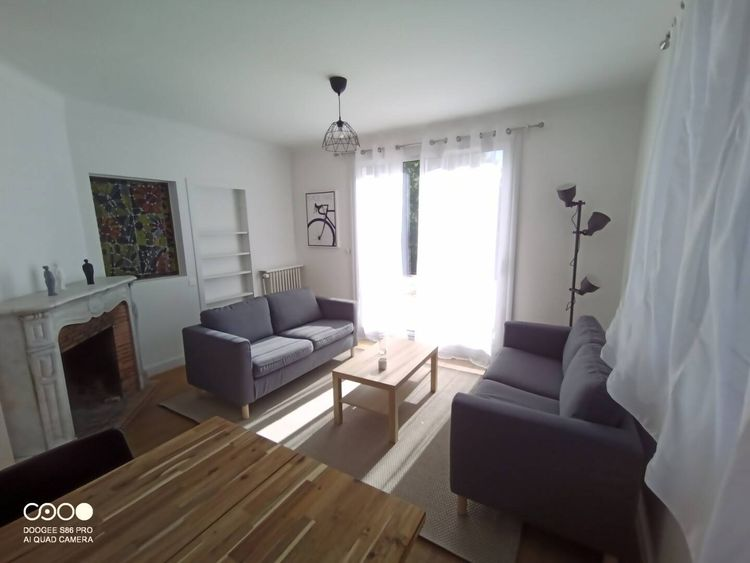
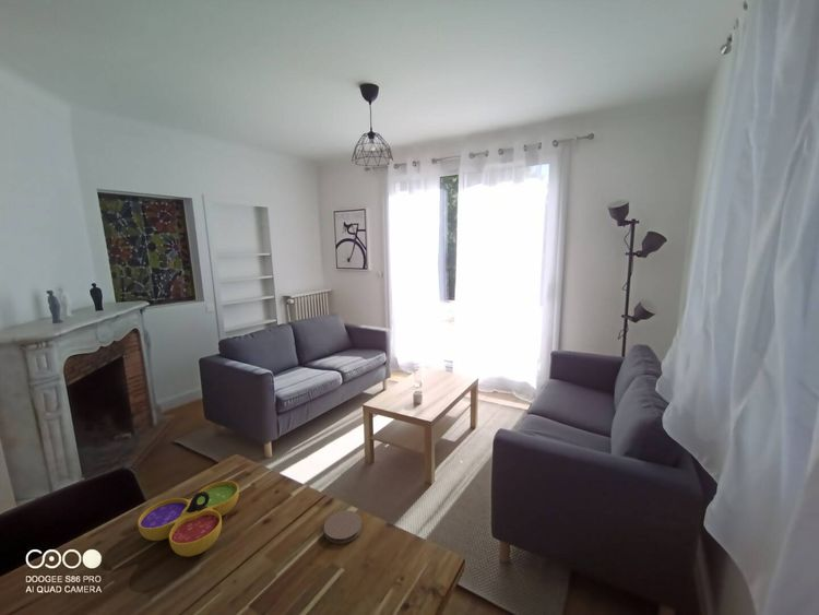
+ coaster [323,509,363,545]
+ decorative bowl [136,480,240,557]
